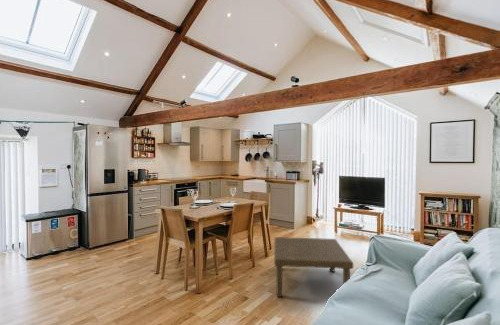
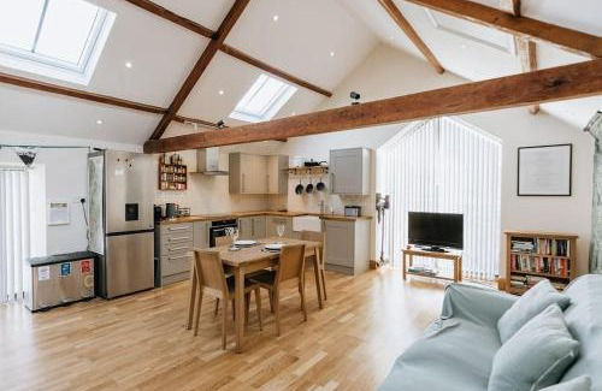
- coffee table [273,236,354,298]
